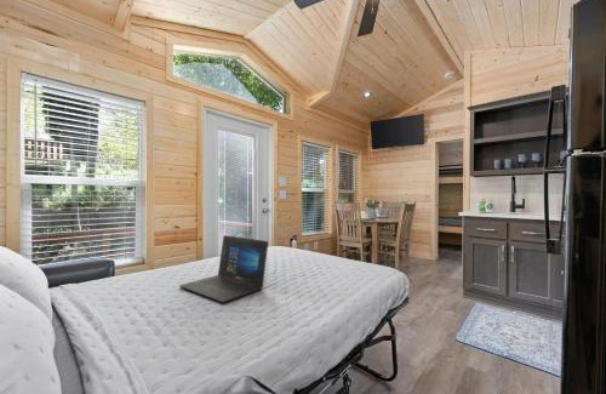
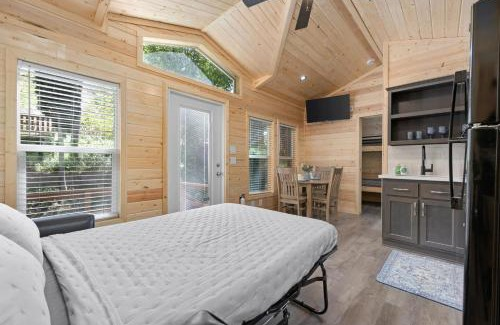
- laptop [178,234,269,304]
